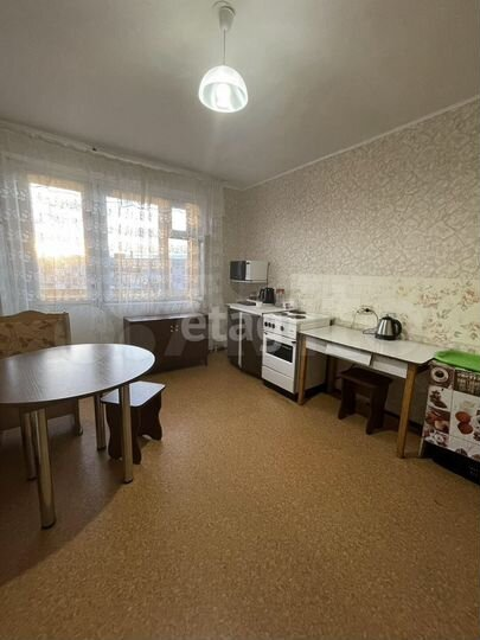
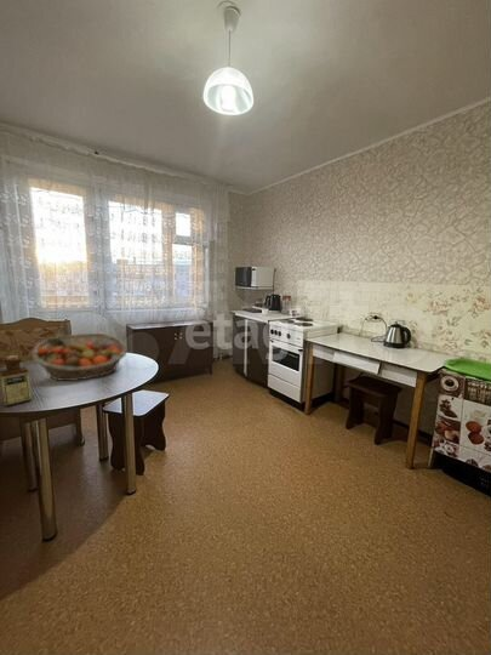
+ fruit basket [30,332,129,382]
+ bottle [0,354,33,408]
